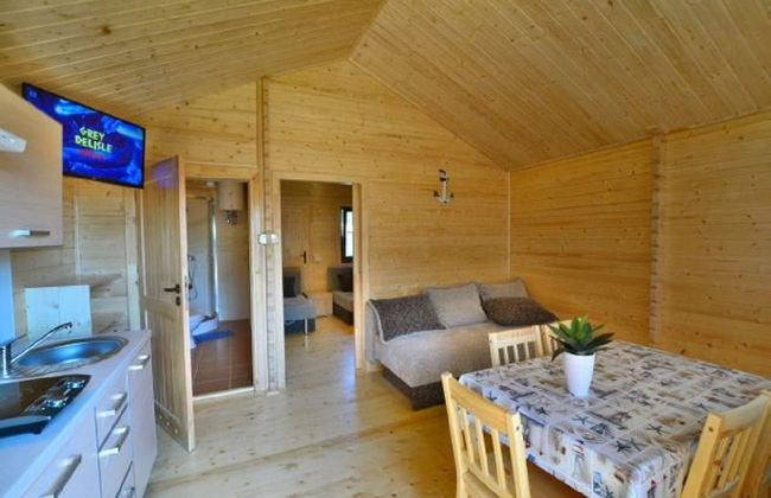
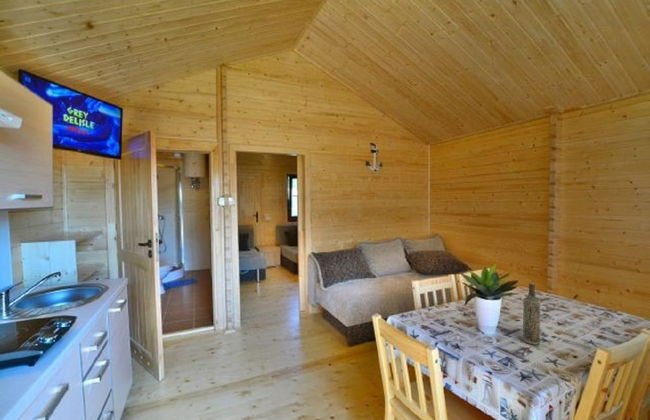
+ bottle [522,281,542,345]
